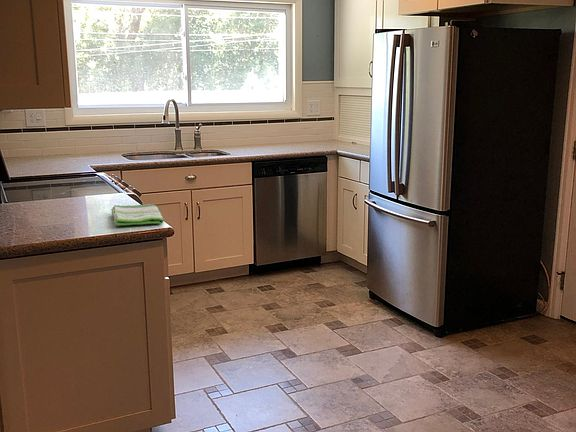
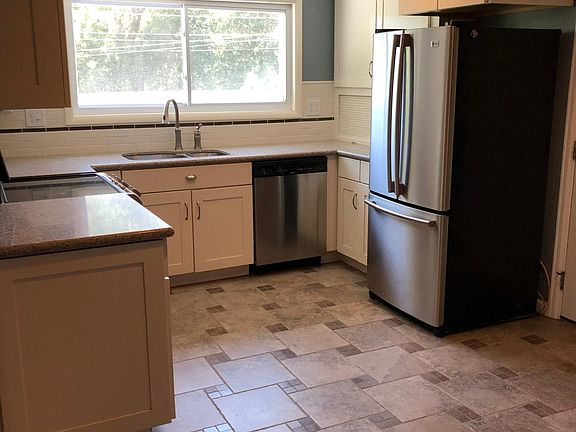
- dish towel [110,204,165,227]
